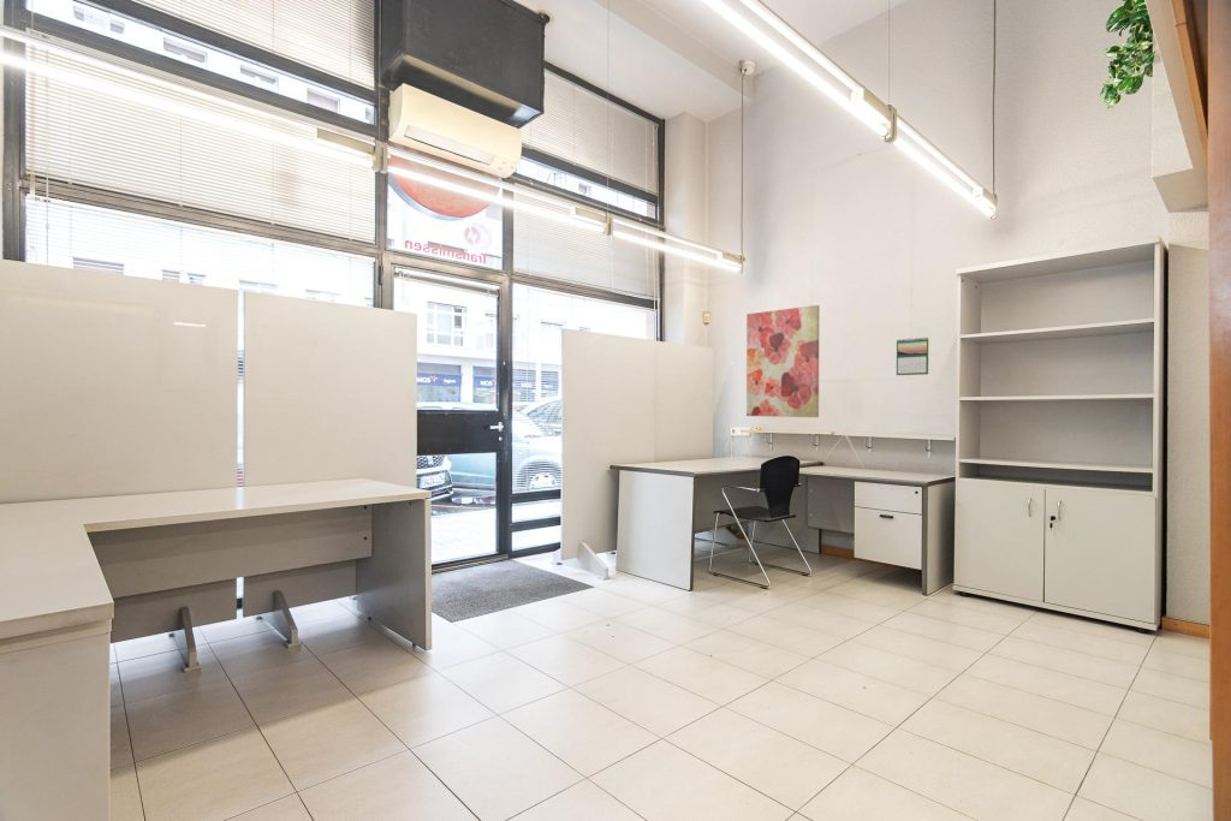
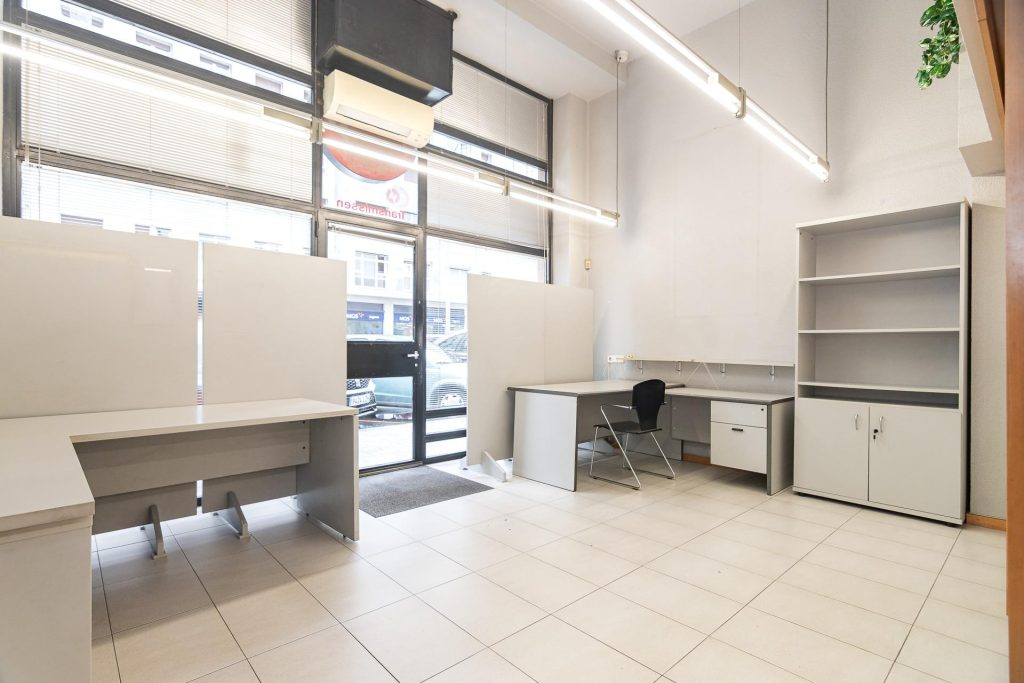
- calendar [896,337,929,376]
- wall art [745,304,820,418]
